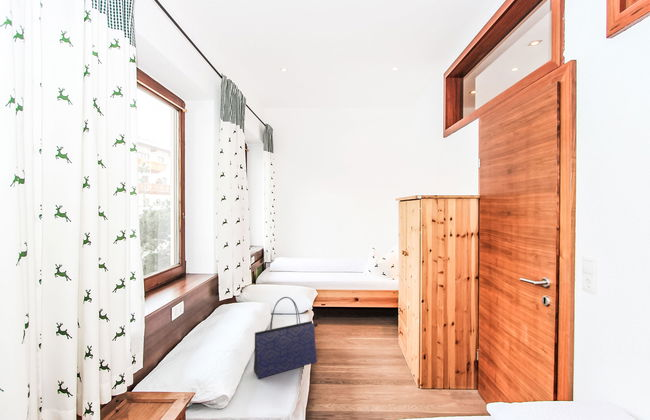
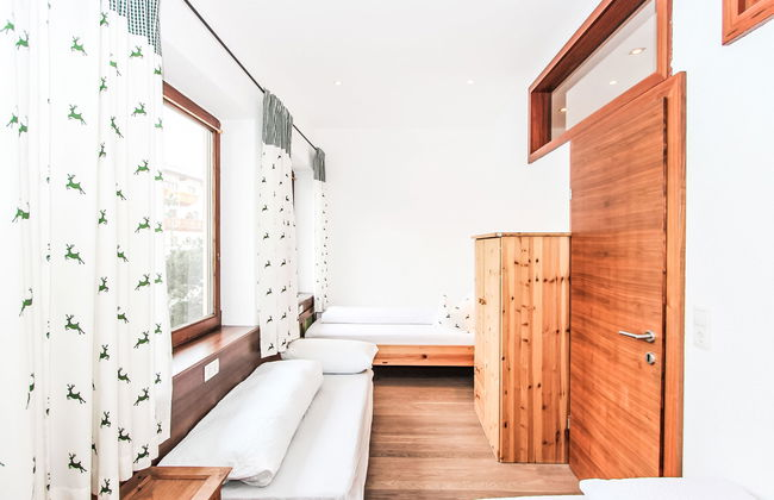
- tote bag [253,296,319,380]
